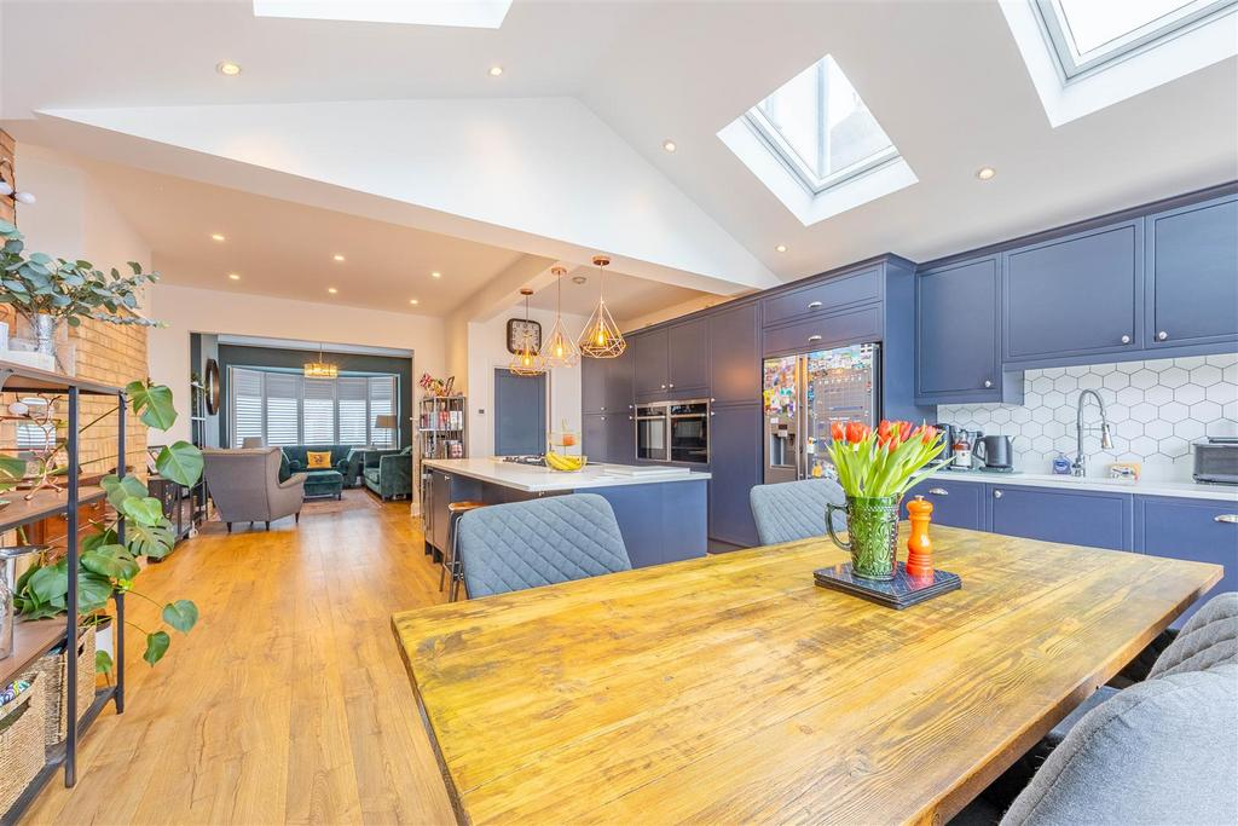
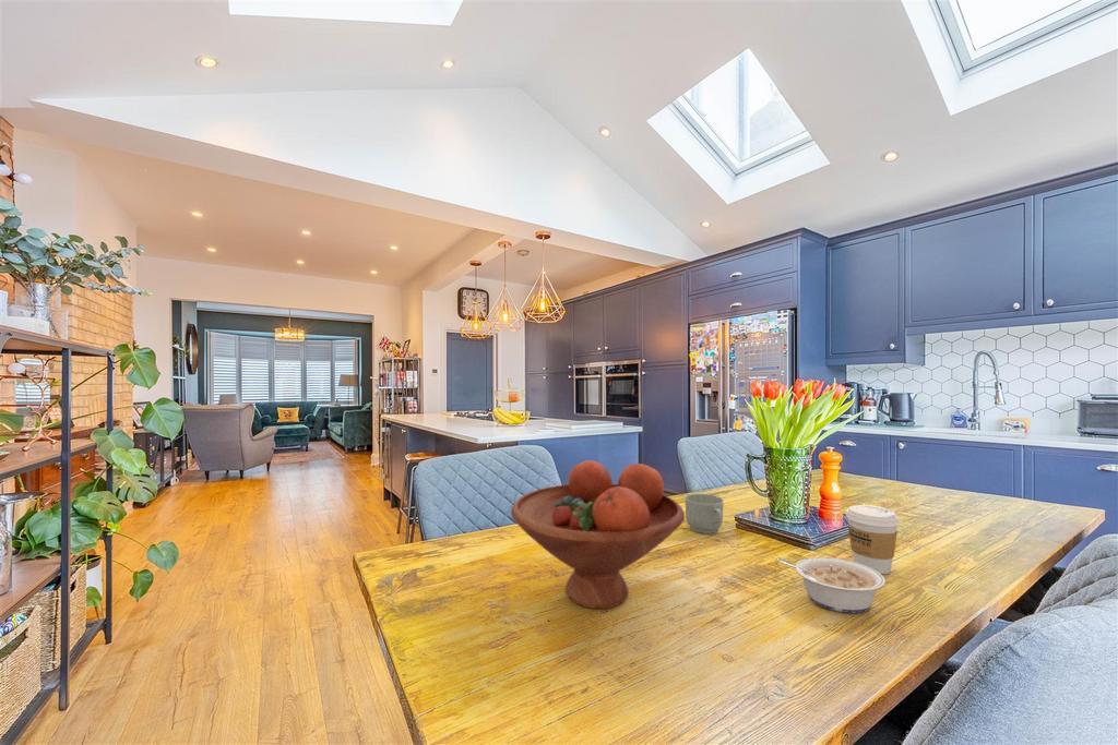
+ legume [776,556,887,614]
+ mug [685,493,725,534]
+ fruit bowl [510,459,686,610]
+ coffee cup [845,504,900,575]
